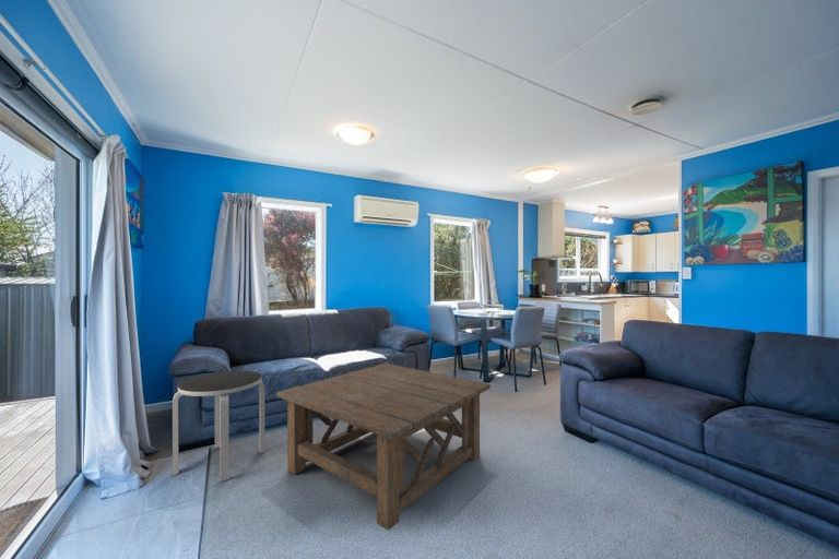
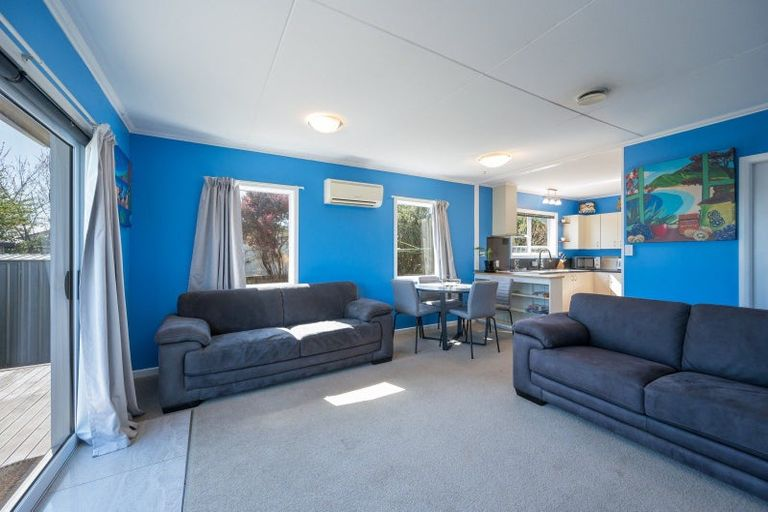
- coffee table [275,362,492,532]
- side table [172,369,265,483]
